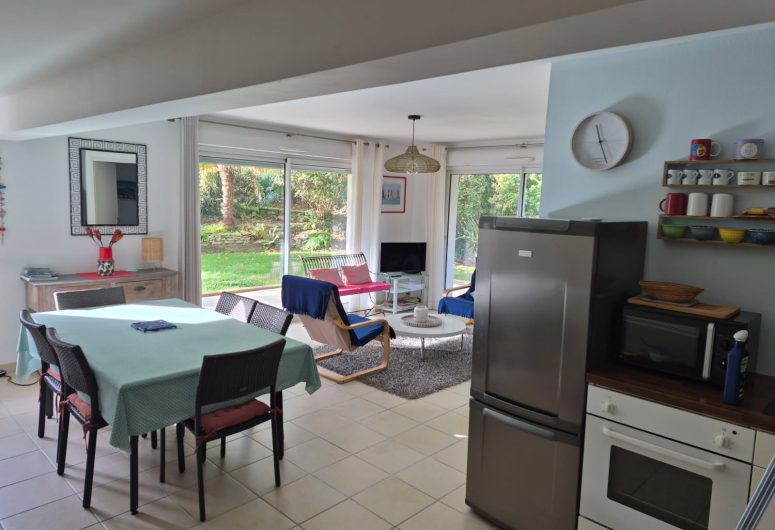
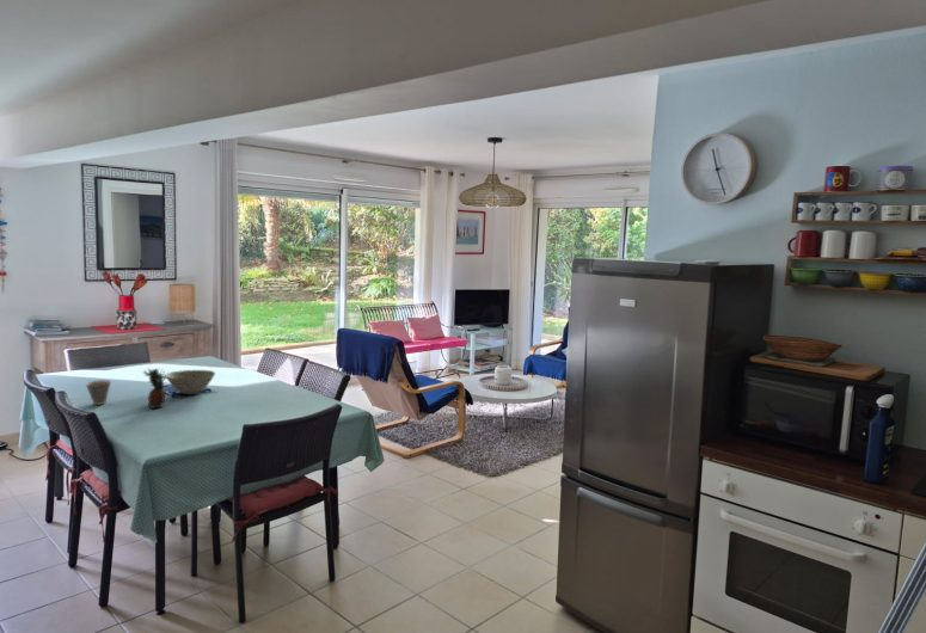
+ cup [85,379,112,406]
+ fruit [142,367,167,410]
+ bowl [164,369,216,395]
